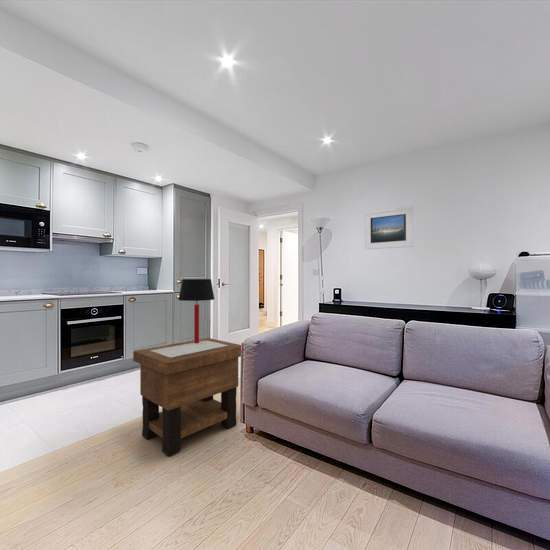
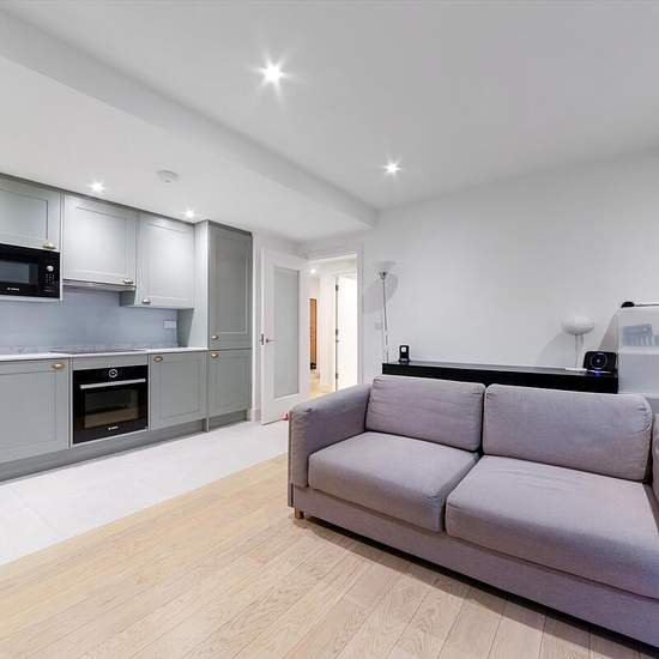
- side table [132,337,242,457]
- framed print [364,206,414,251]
- table lamp [178,278,215,343]
